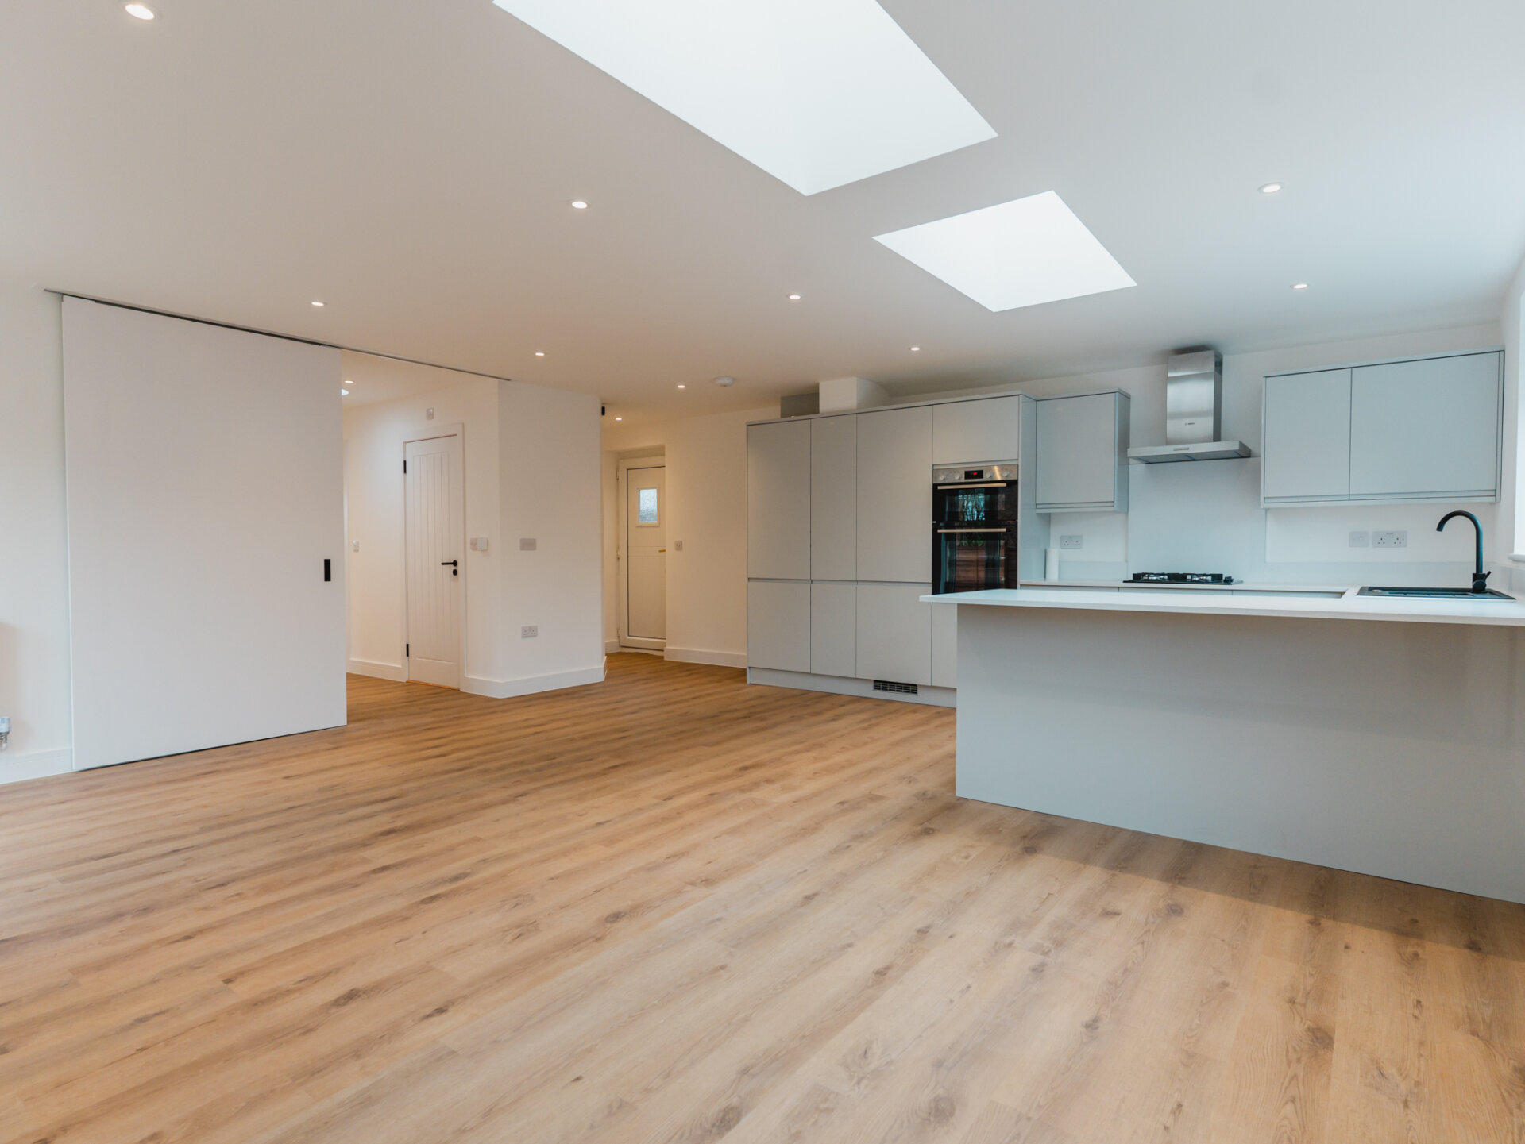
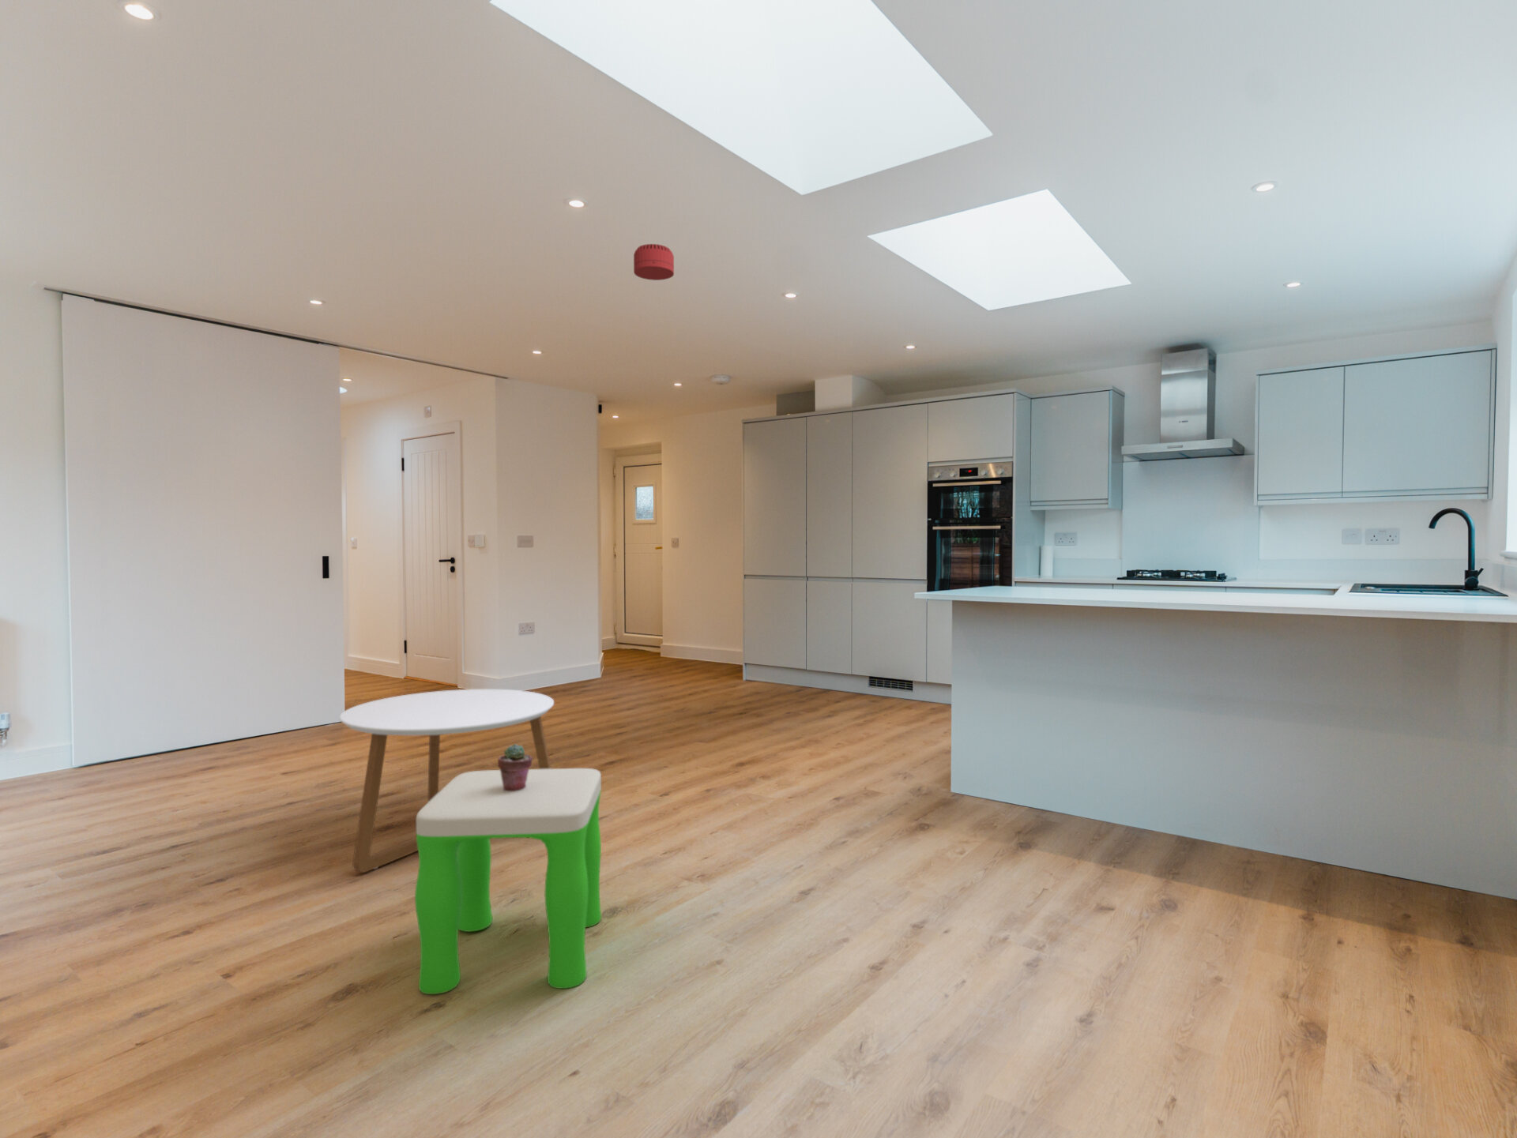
+ potted succulent [497,744,533,791]
+ coffee table [340,687,555,874]
+ smoke detector [632,243,674,281]
+ stool [414,767,602,995]
